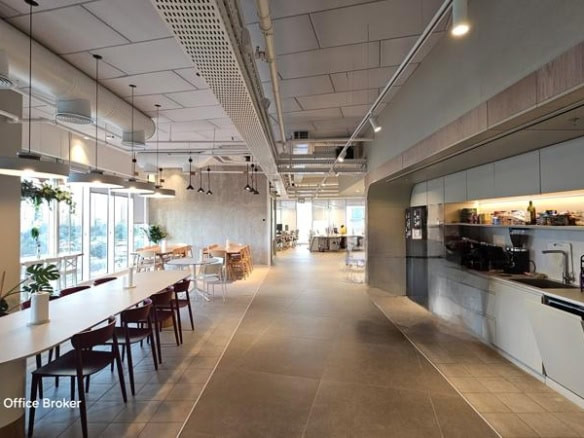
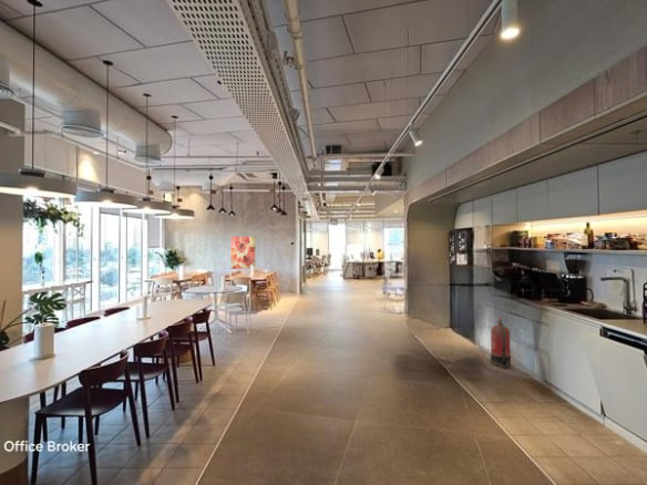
+ fire extinguisher [490,316,512,370]
+ wall art [229,236,256,270]
